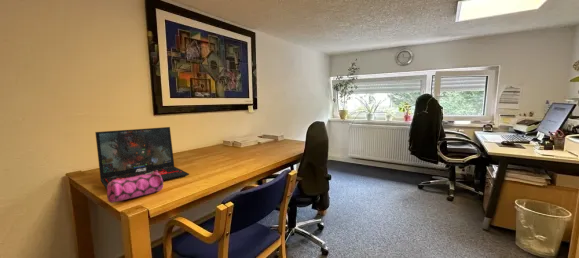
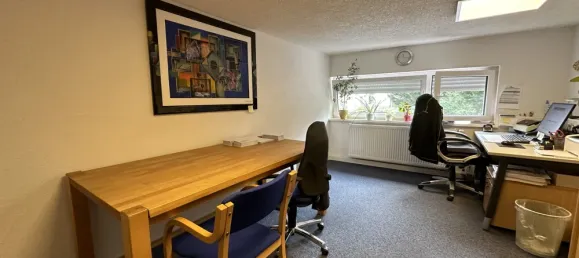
- pencil case [106,170,164,204]
- laptop [94,126,190,190]
